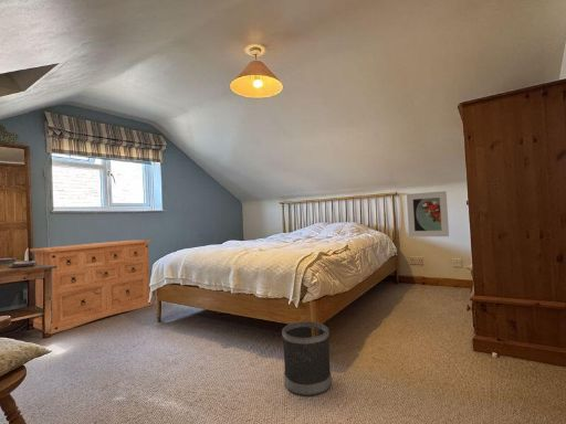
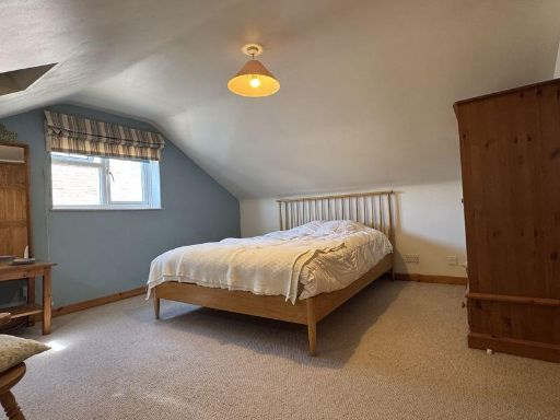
- dresser [29,240,154,336]
- wastebasket [281,320,333,398]
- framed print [406,190,450,237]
